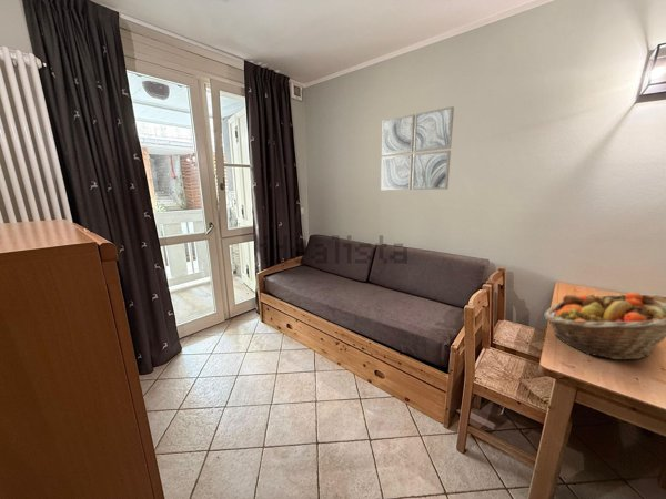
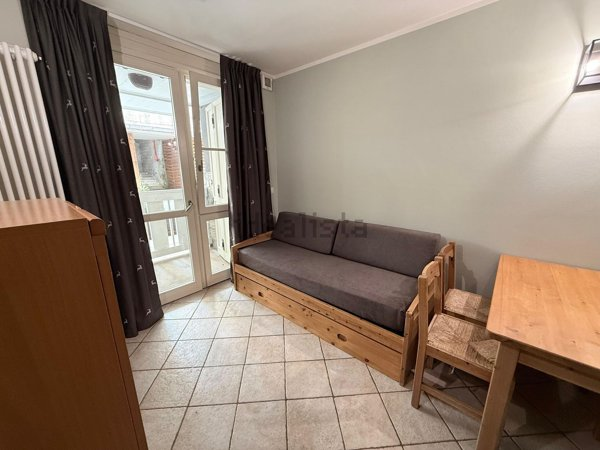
- wall art [380,105,455,191]
- fruit basket [543,292,666,361]
